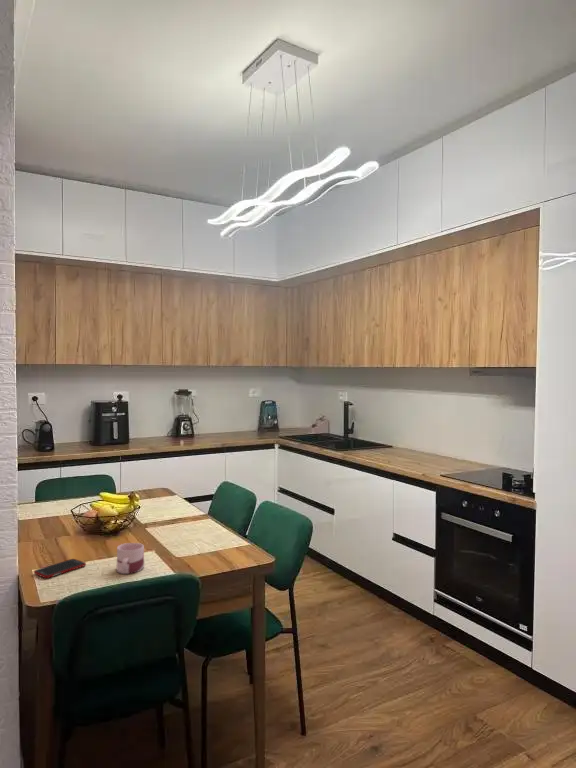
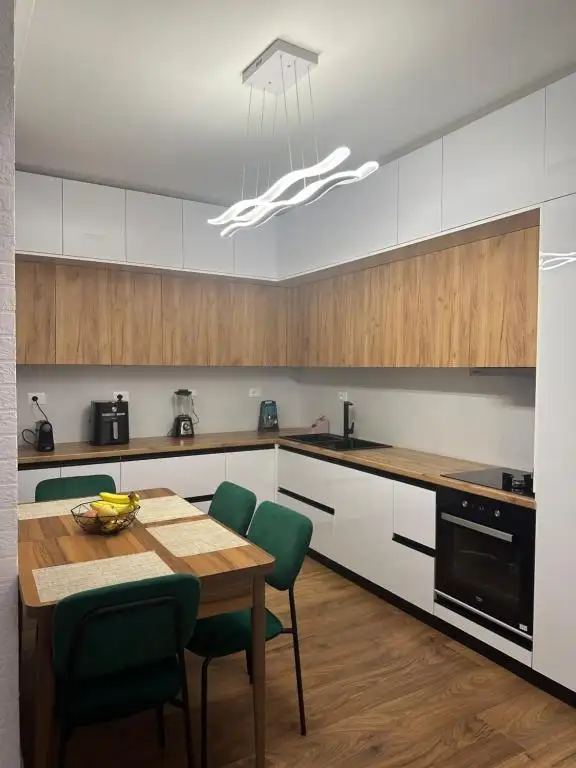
- cell phone [33,558,87,579]
- mug [116,542,145,575]
